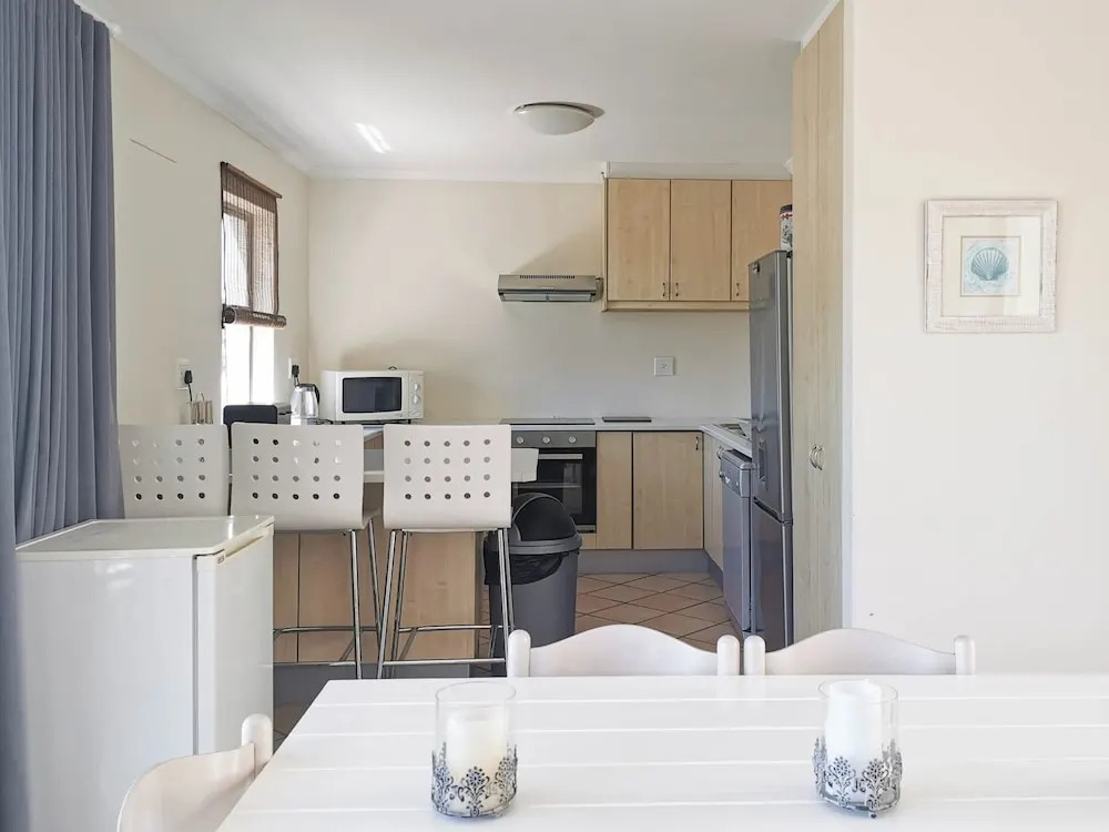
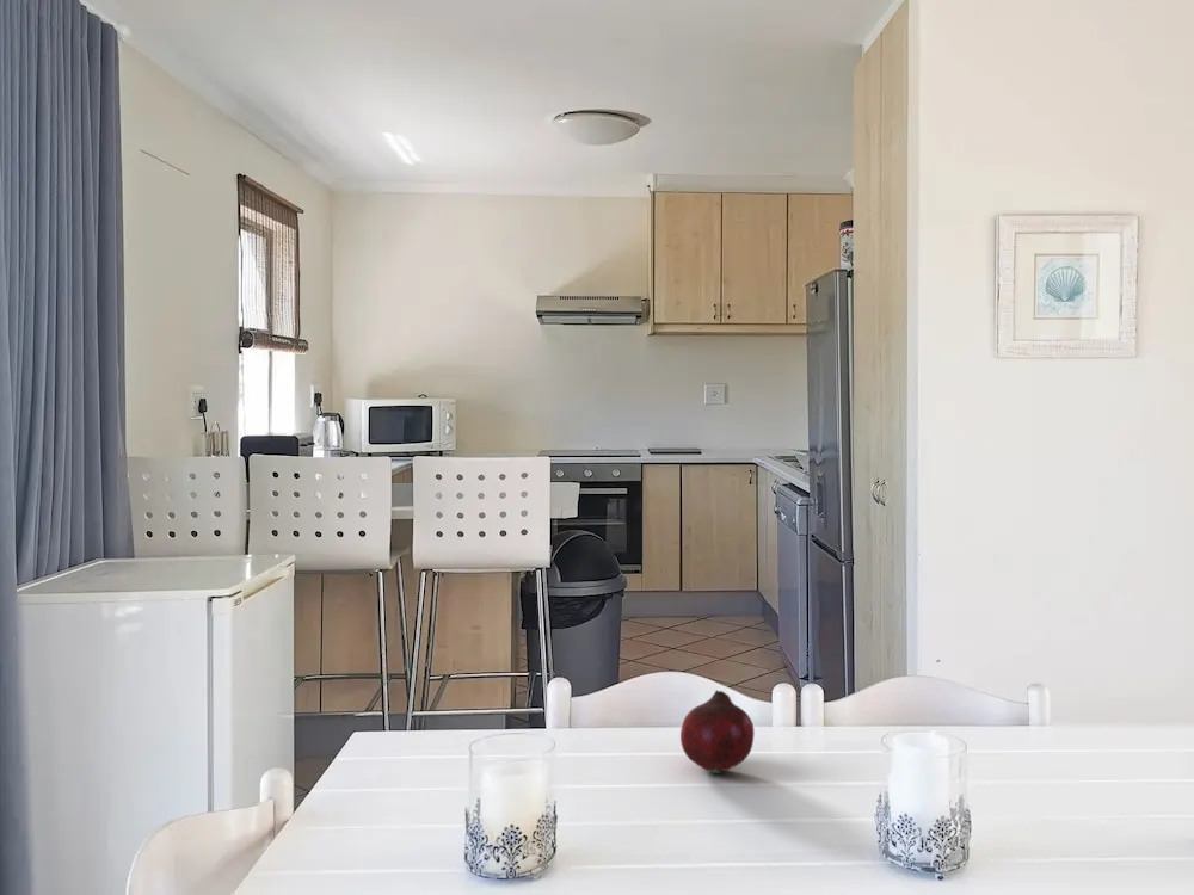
+ fruit [679,689,756,774]
